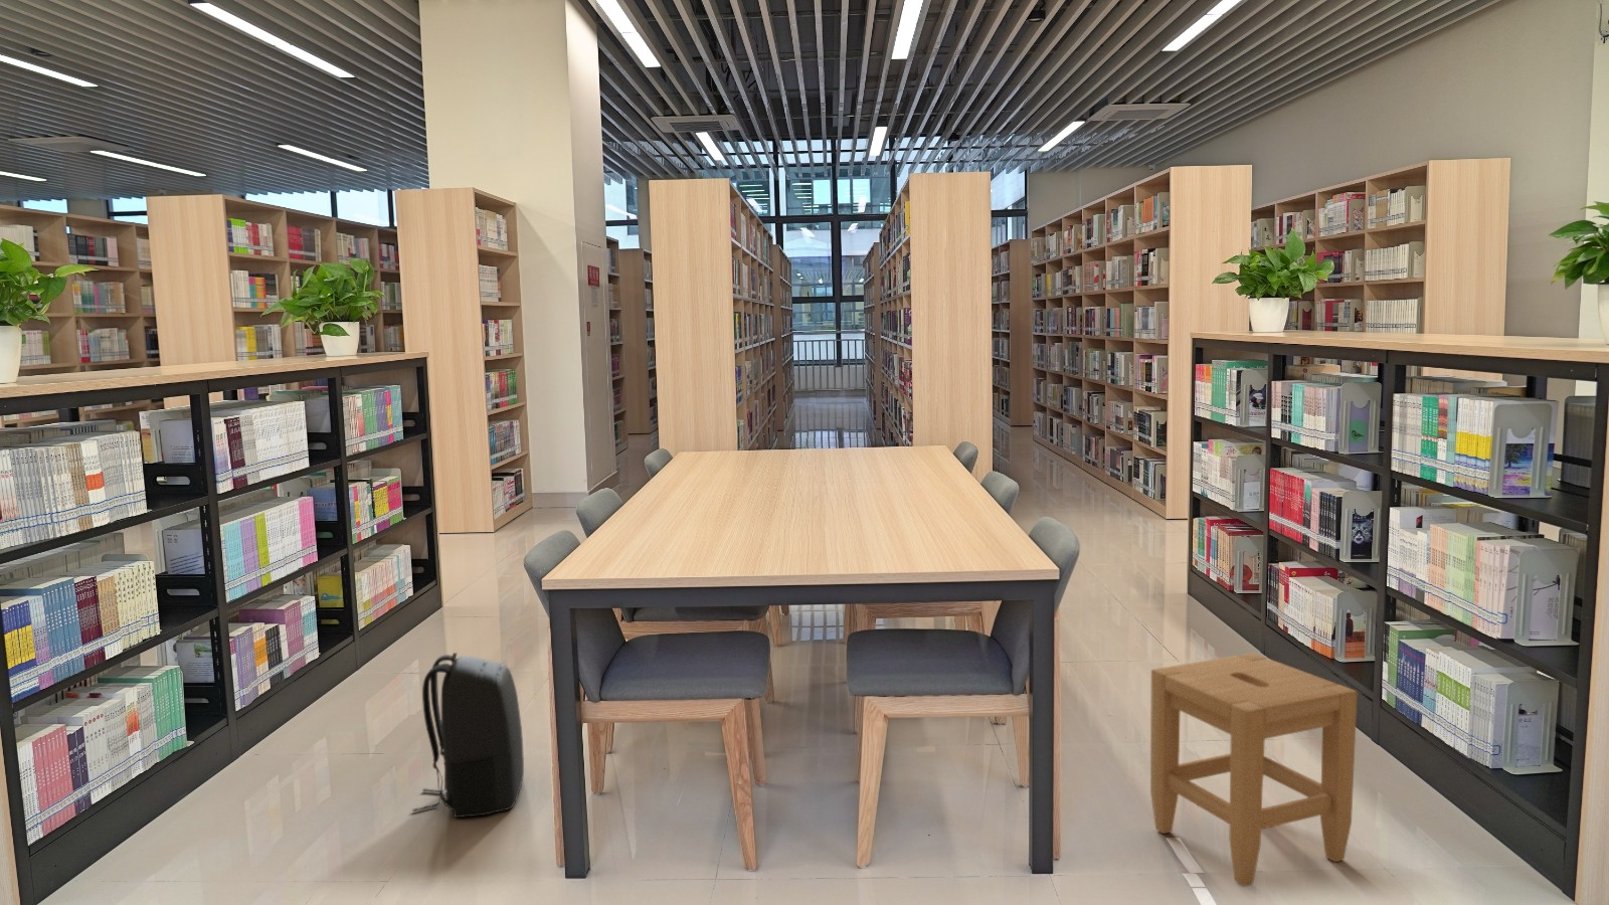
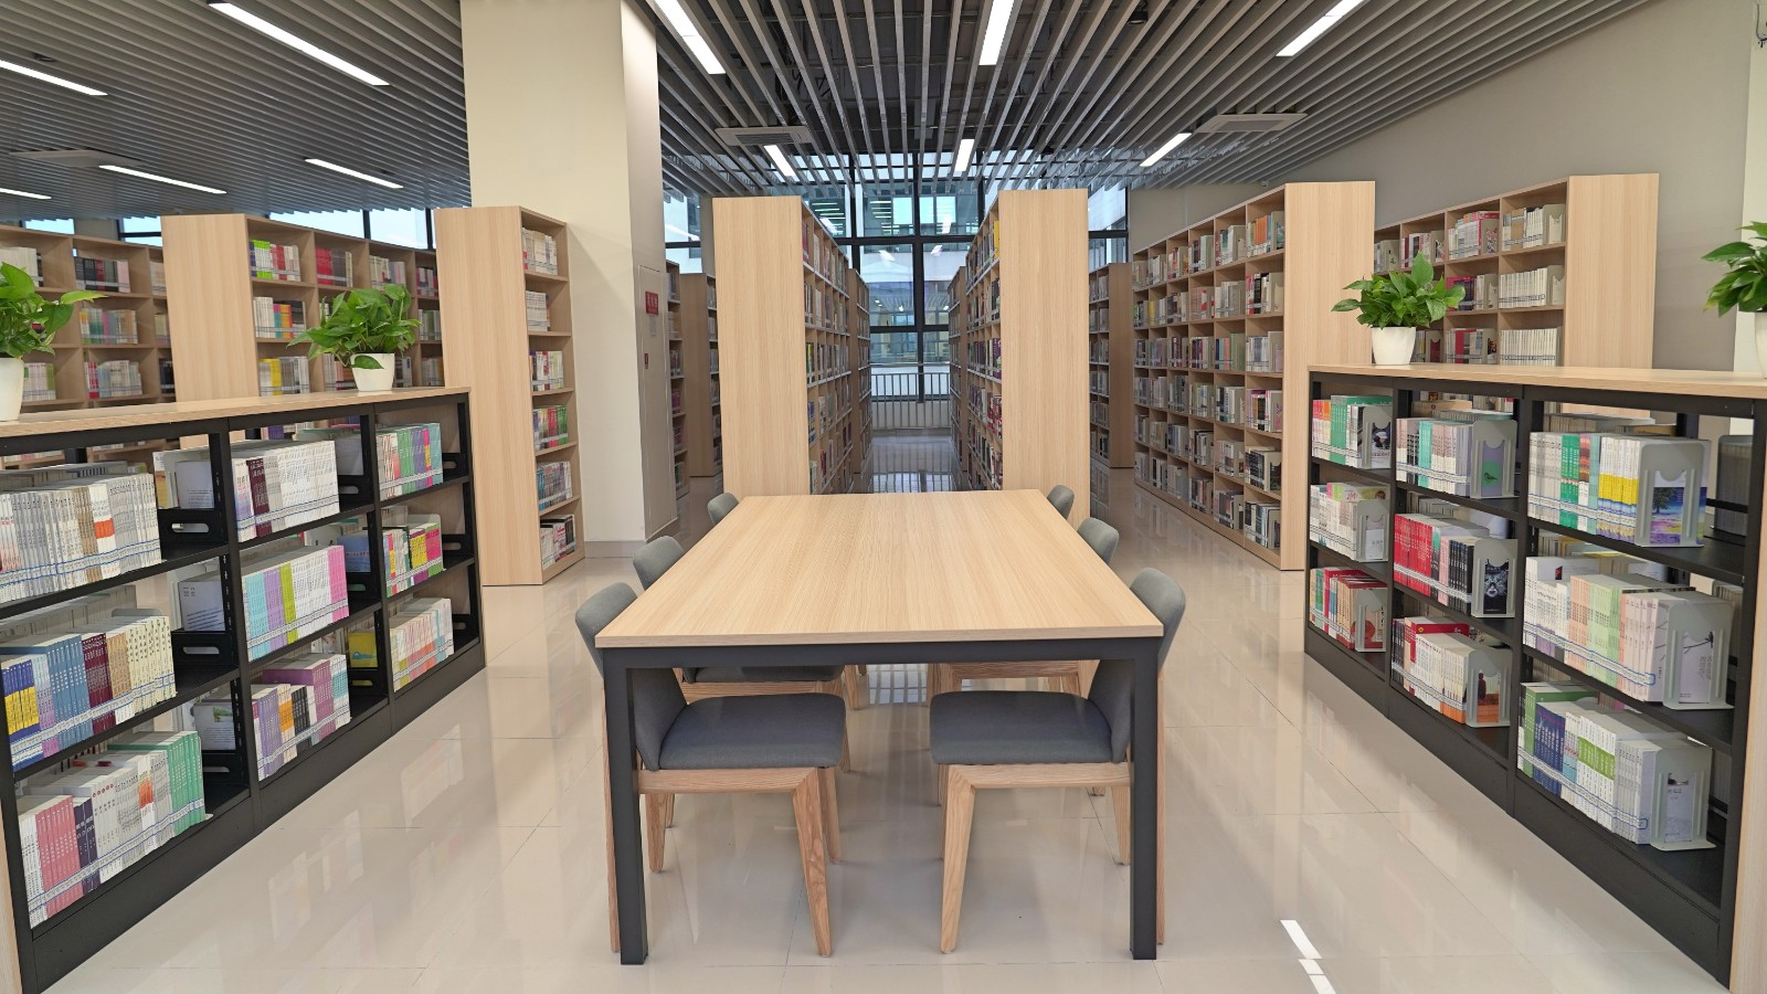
- stool [1149,652,1358,887]
- backpack [412,652,525,819]
